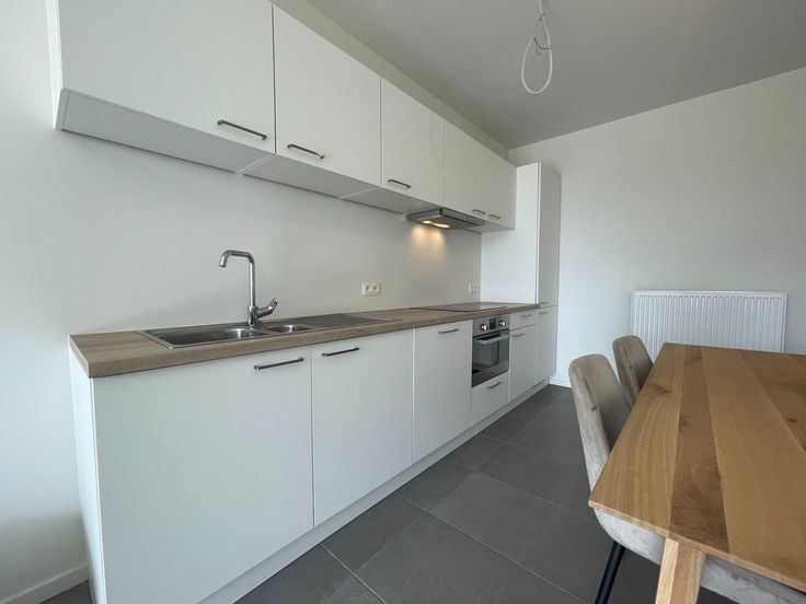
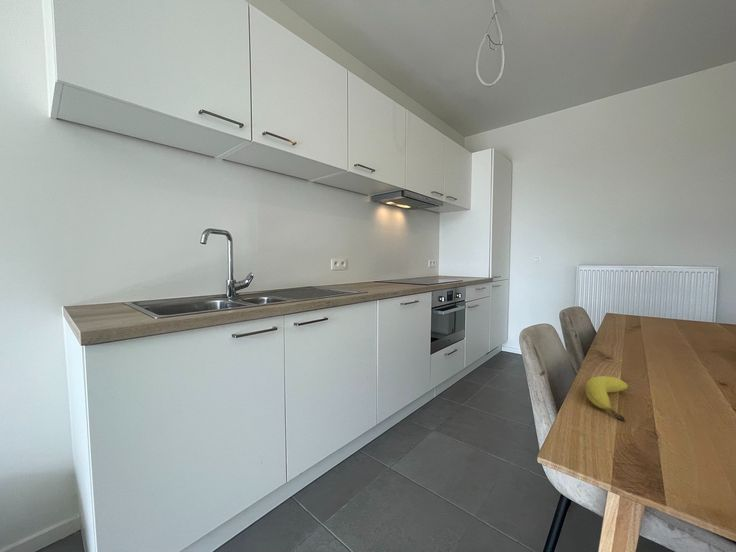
+ fruit [585,375,629,422]
